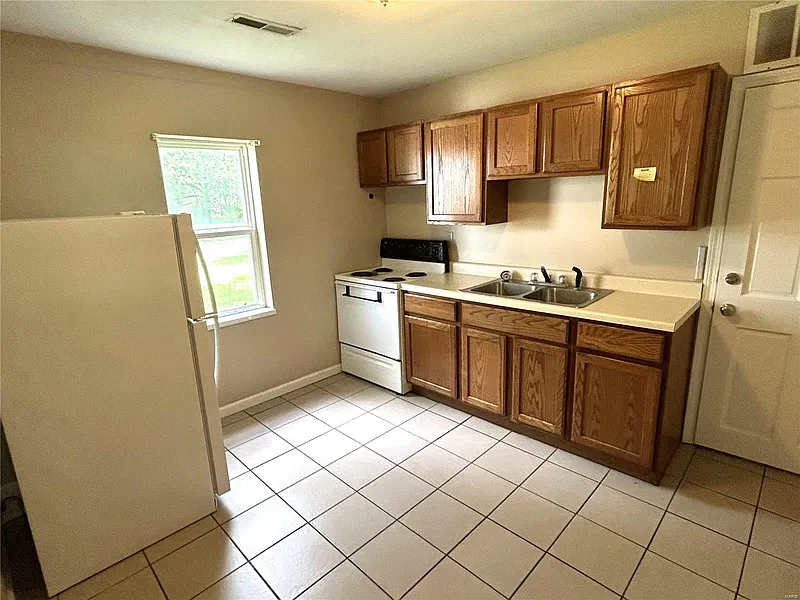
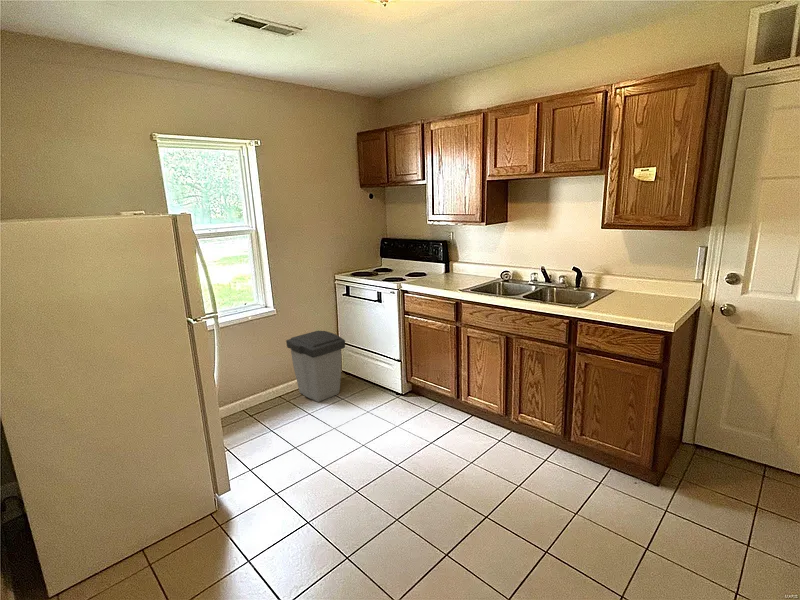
+ trash can [285,330,346,403]
